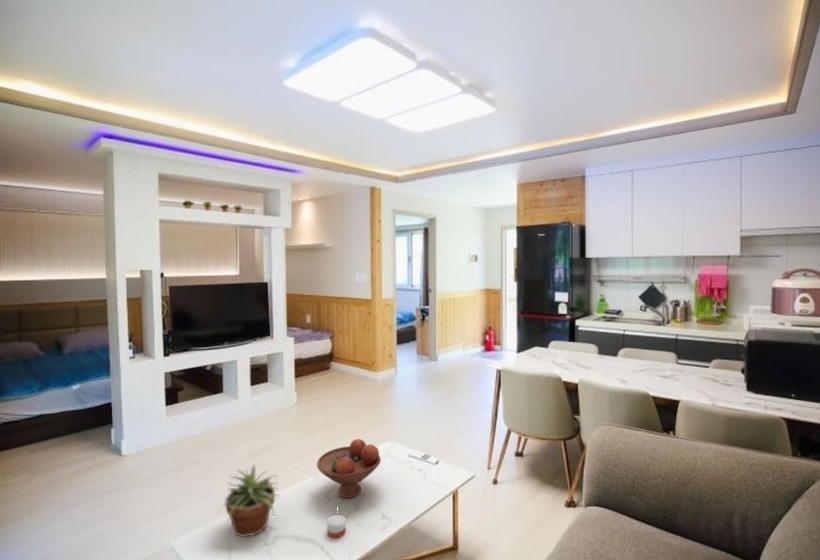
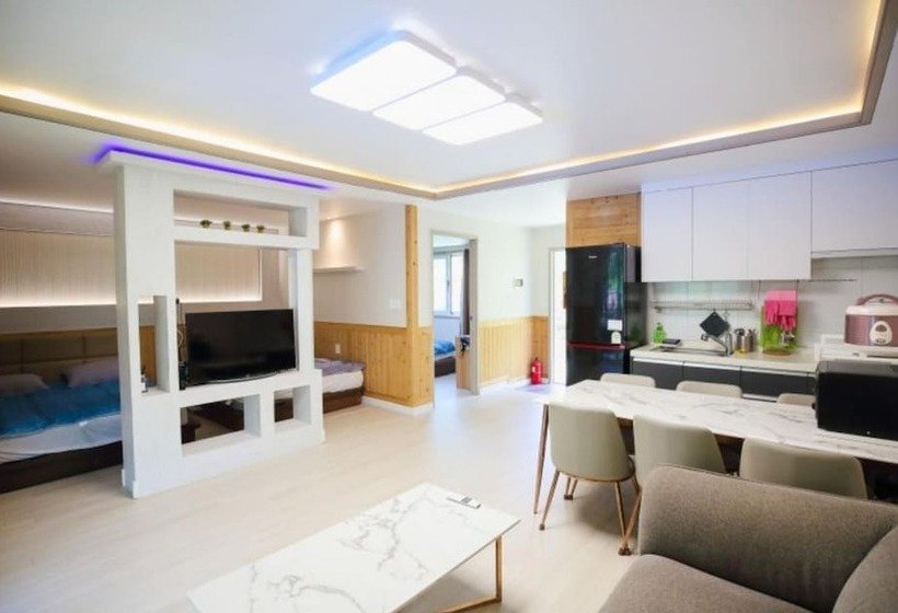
- potted plant [215,463,281,538]
- fruit bowl [316,438,382,499]
- candle [326,514,346,538]
